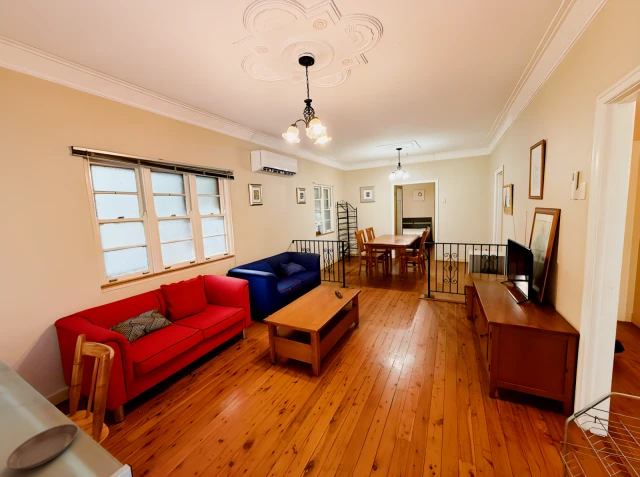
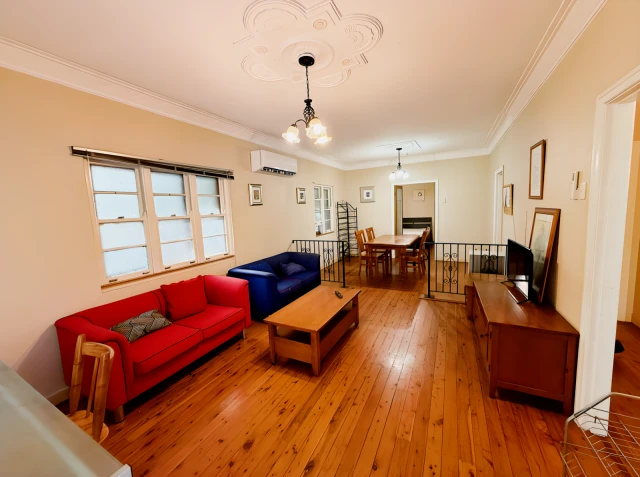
- saucer [6,423,79,470]
